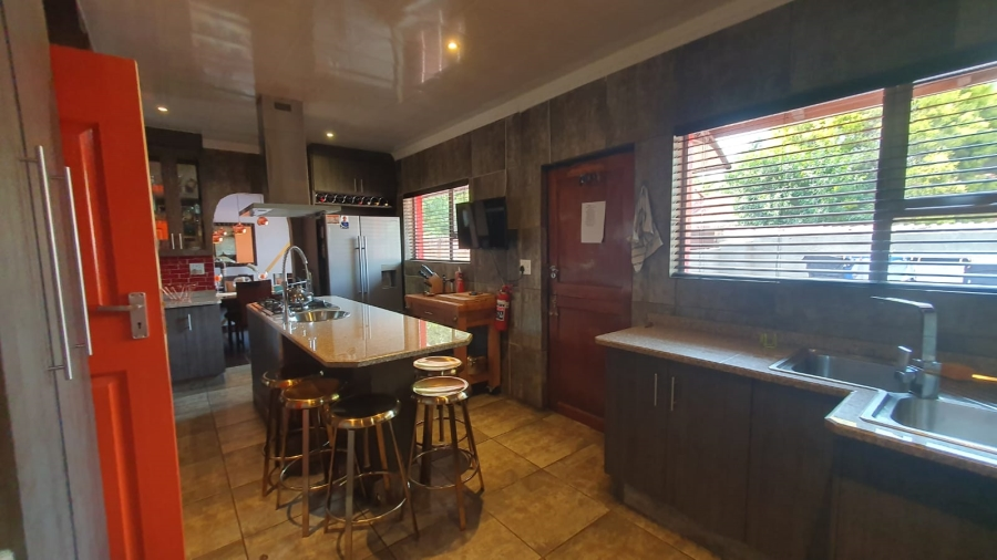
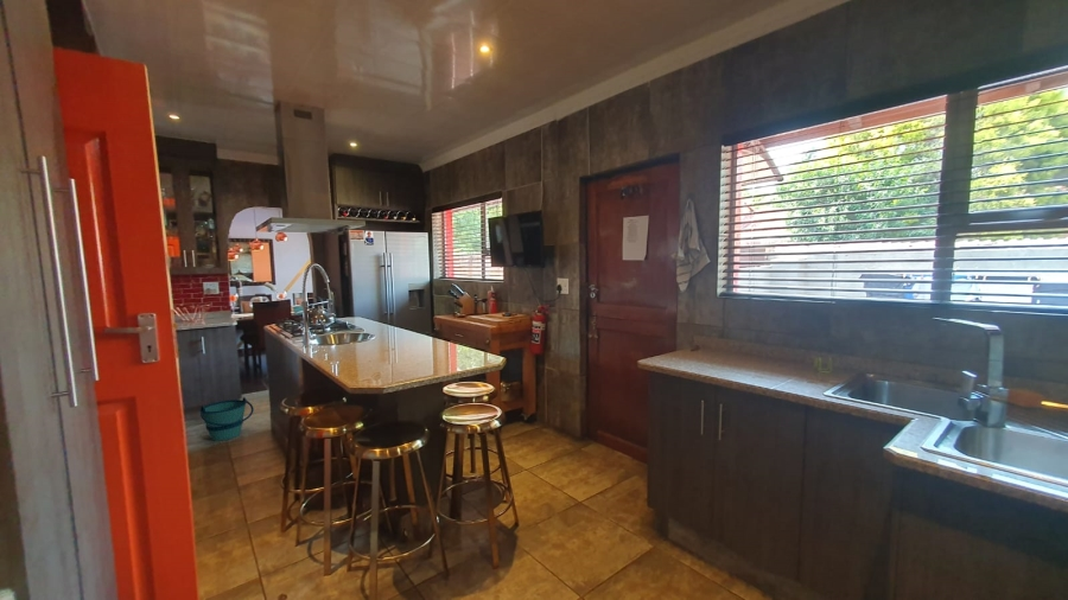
+ bucket [199,396,255,442]
